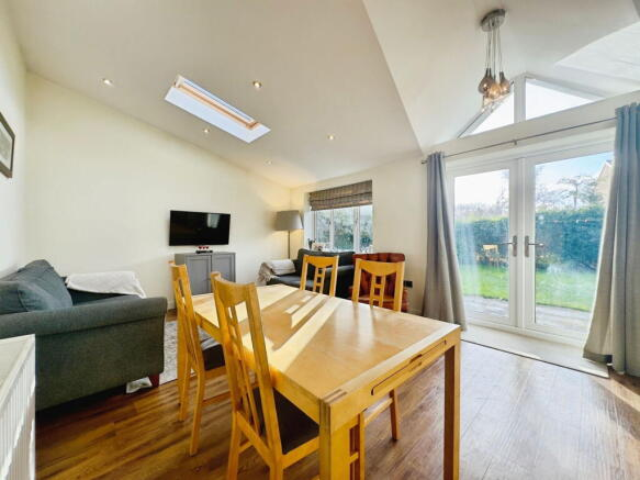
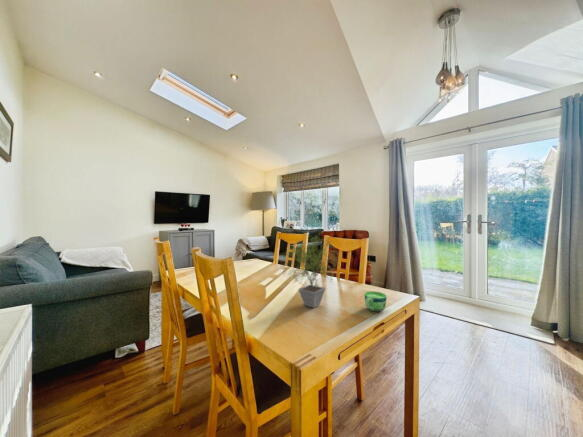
+ cup [364,290,387,312]
+ potted plant [281,229,344,309]
